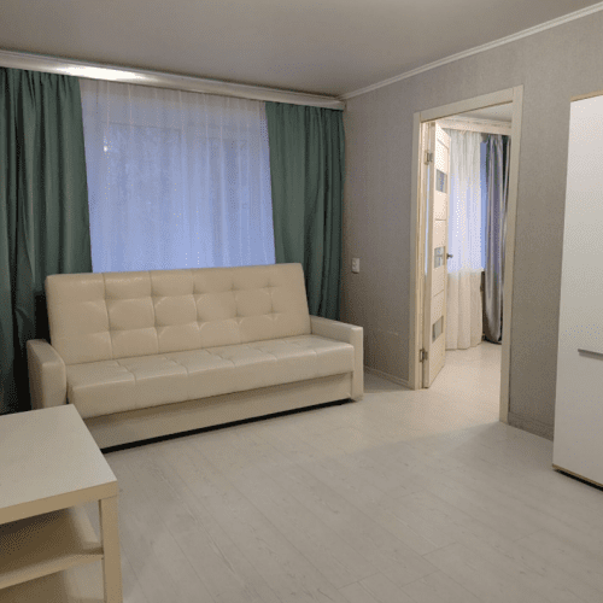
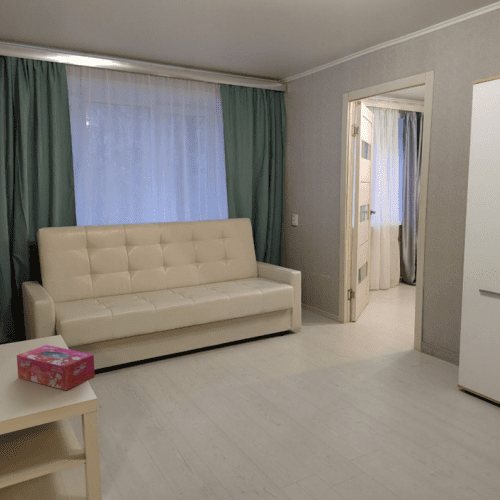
+ tissue box [16,344,96,391]
